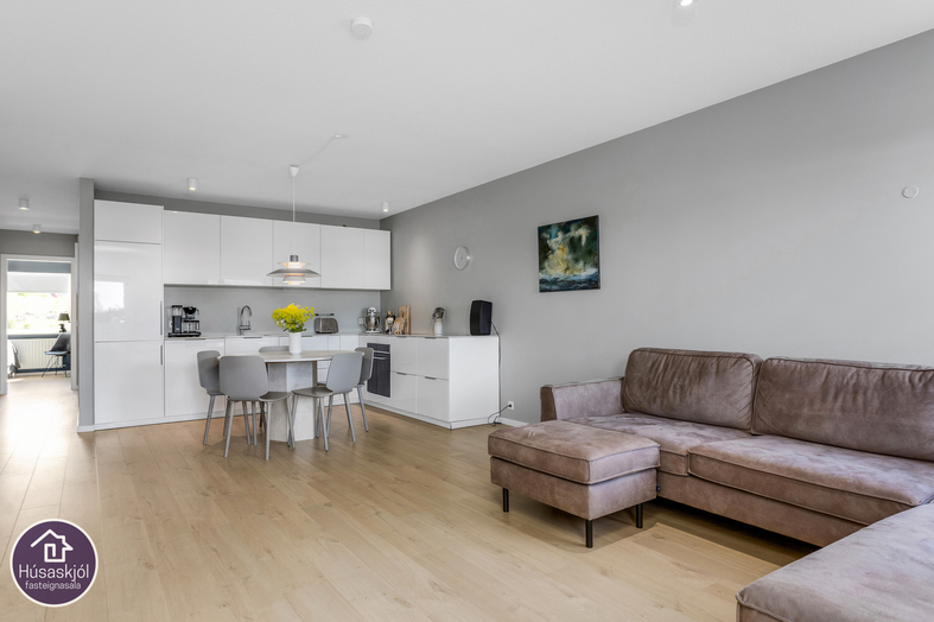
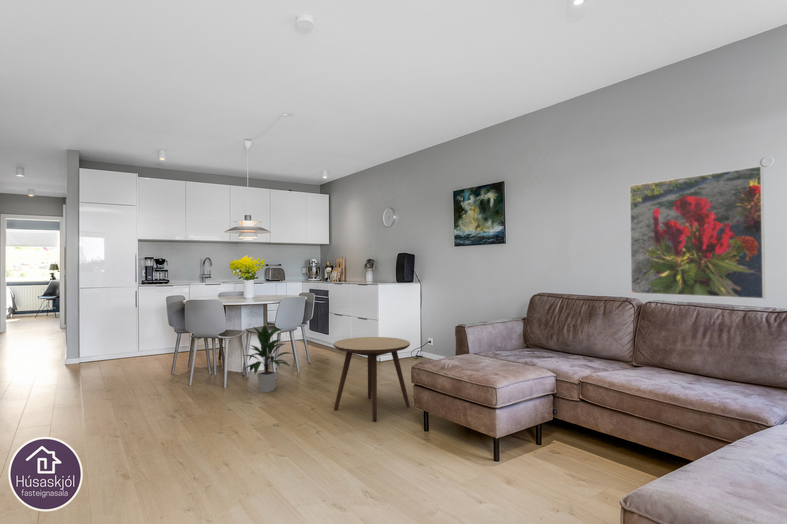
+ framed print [629,165,766,300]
+ indoor plant [242,324,294,394]
+ side table [332,336,411,422]
